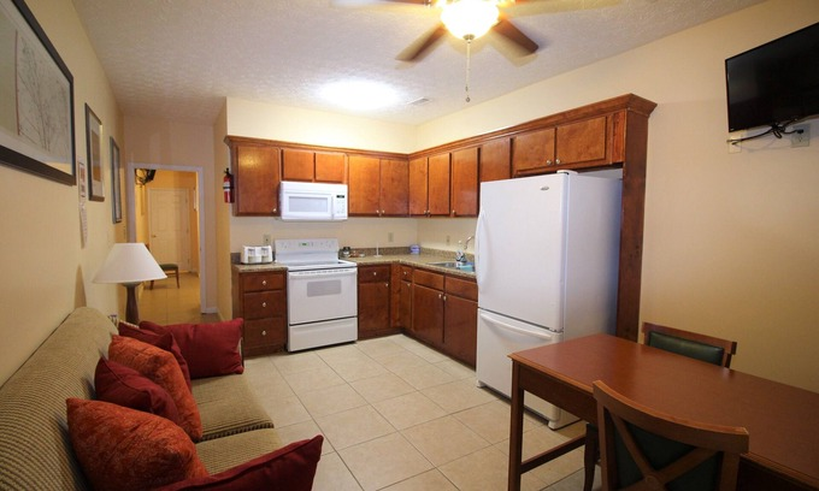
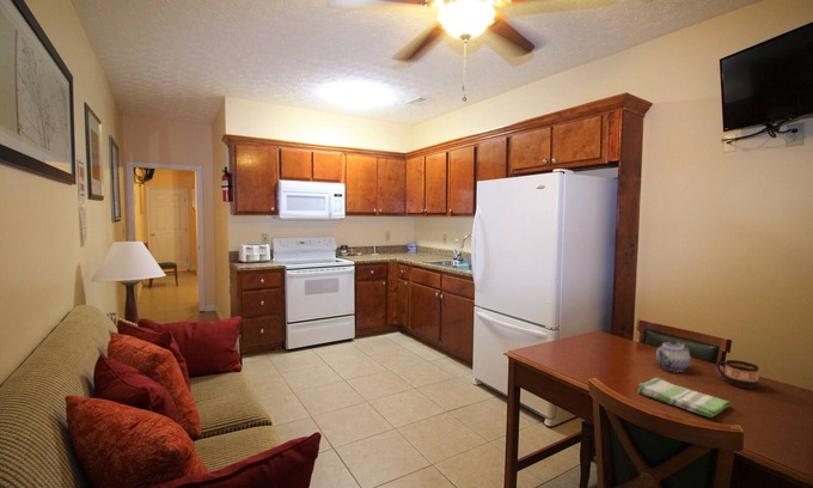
+ cup [716,359,760,389]
+ teapot [655,338,692,373]
+ dish towel [637,377,732,419]
